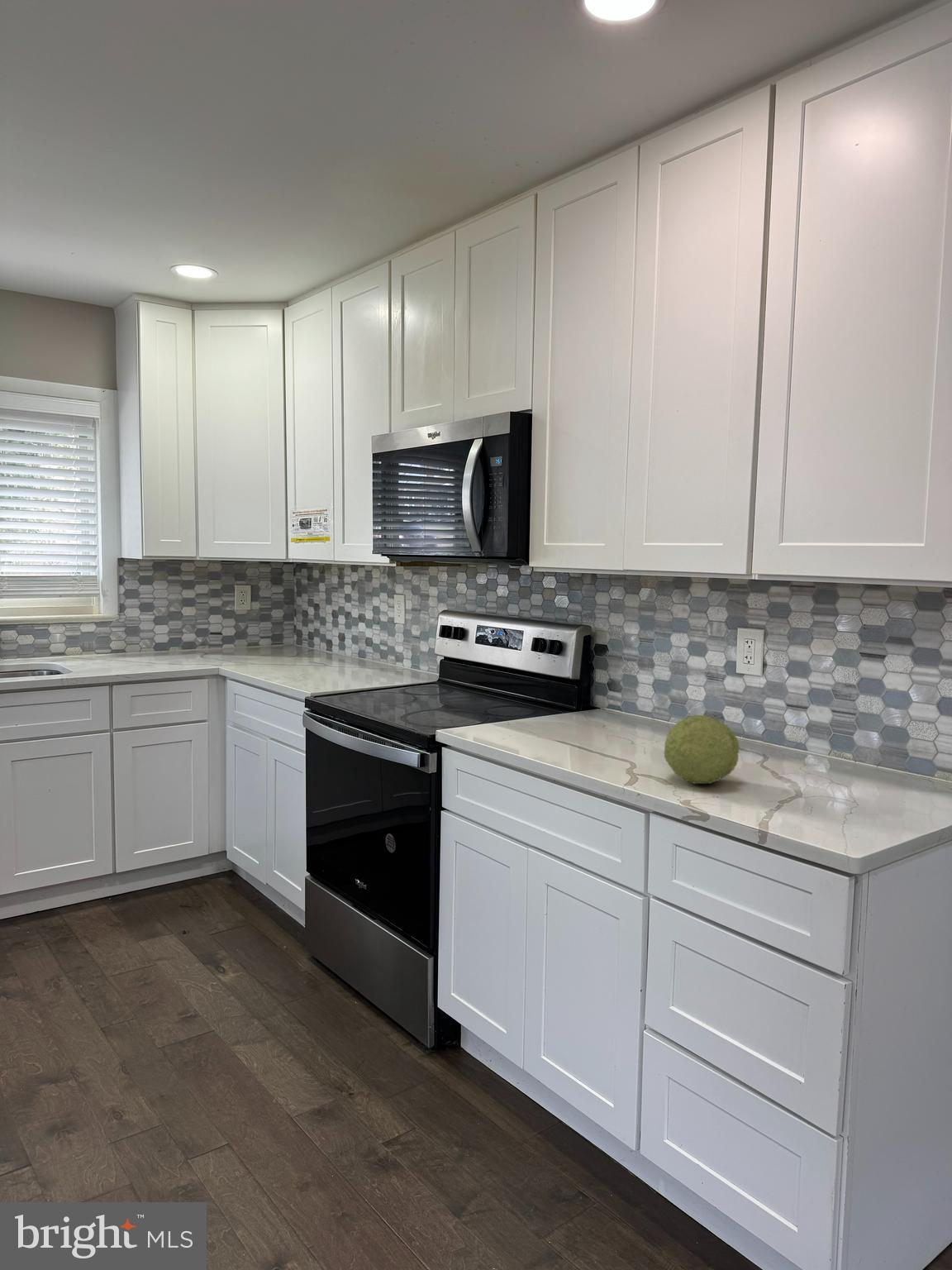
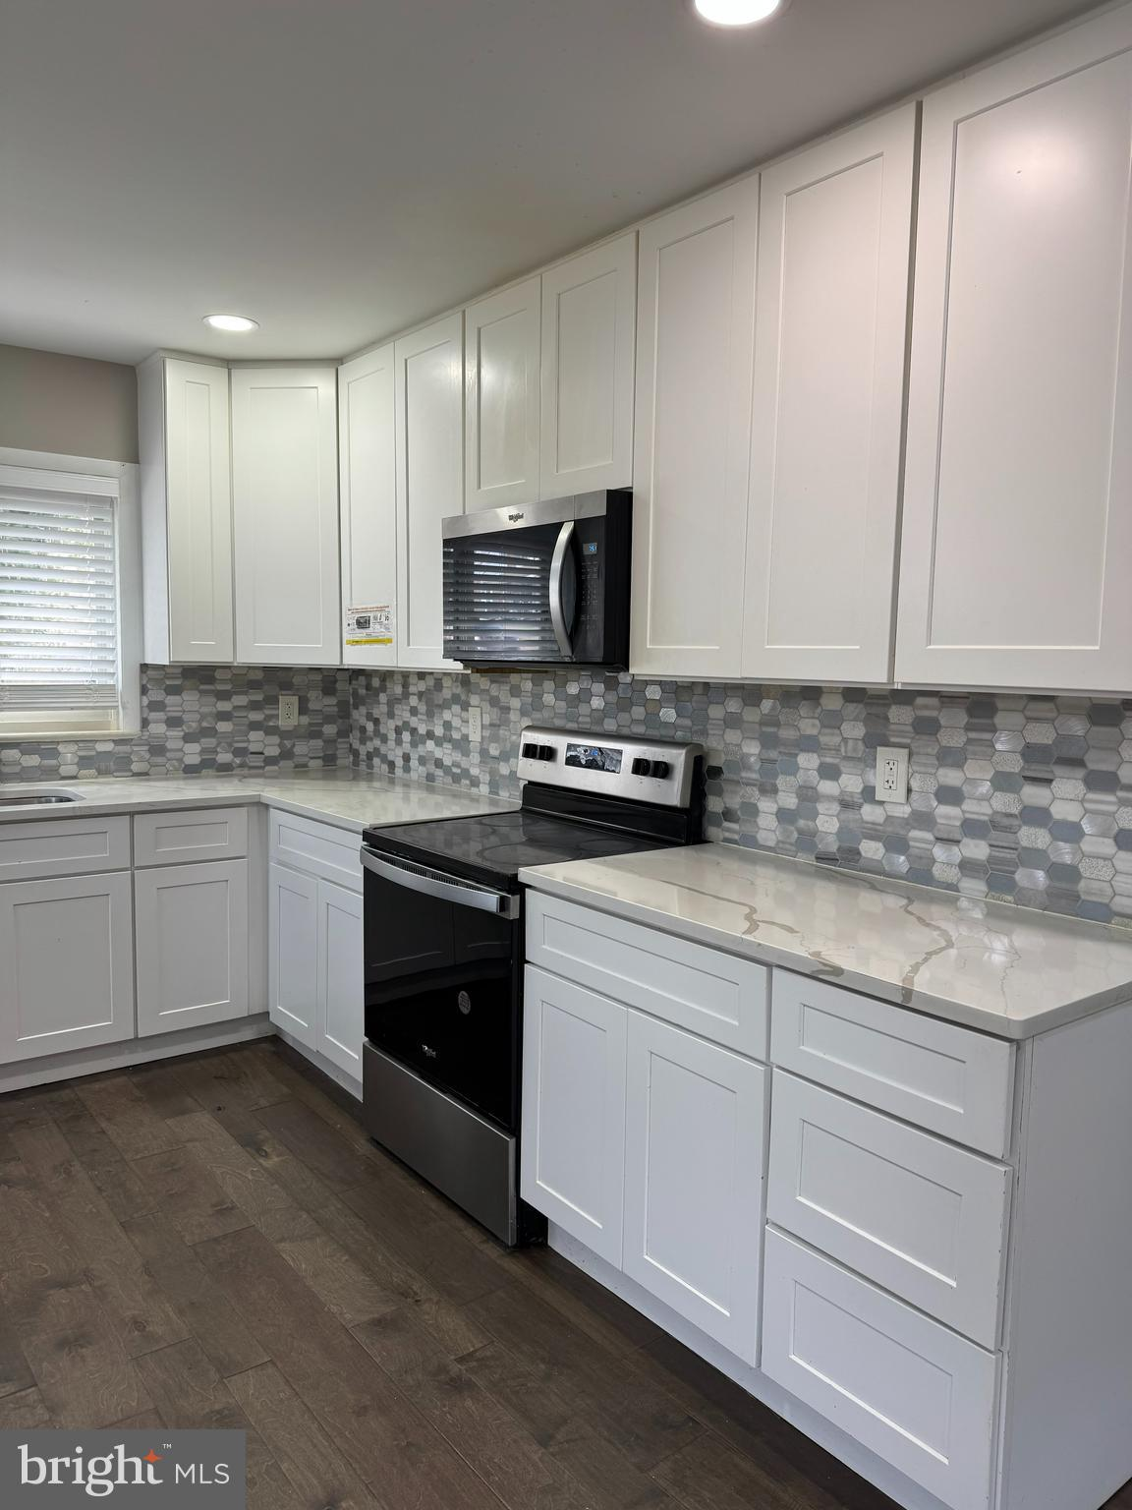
- fruit [663,714,740,785]
